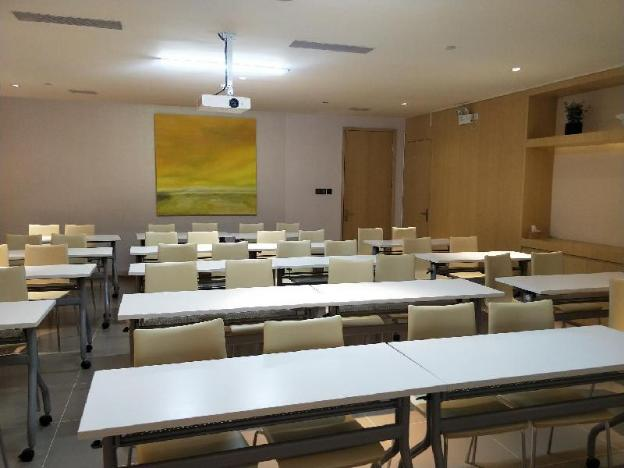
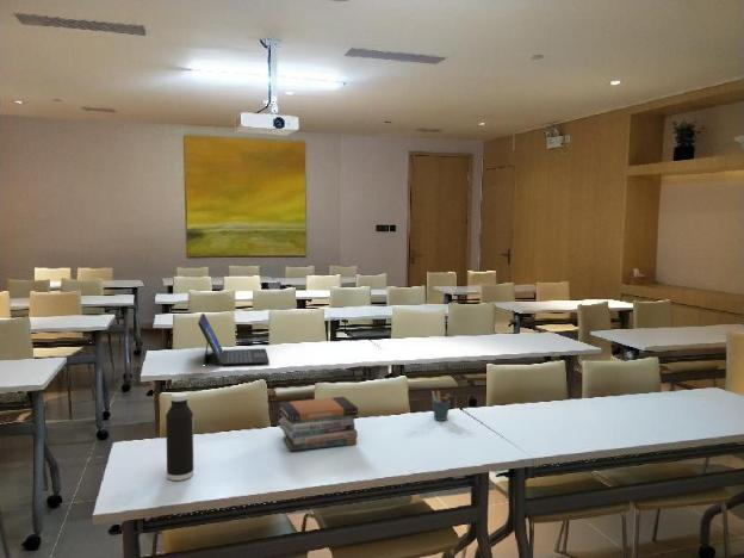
+ water bottle [165,391,194,482]
+ book stack [278,396,359,452]
+ laptop [197,312,271,366]
+ pen holder [430,390,452,422]
